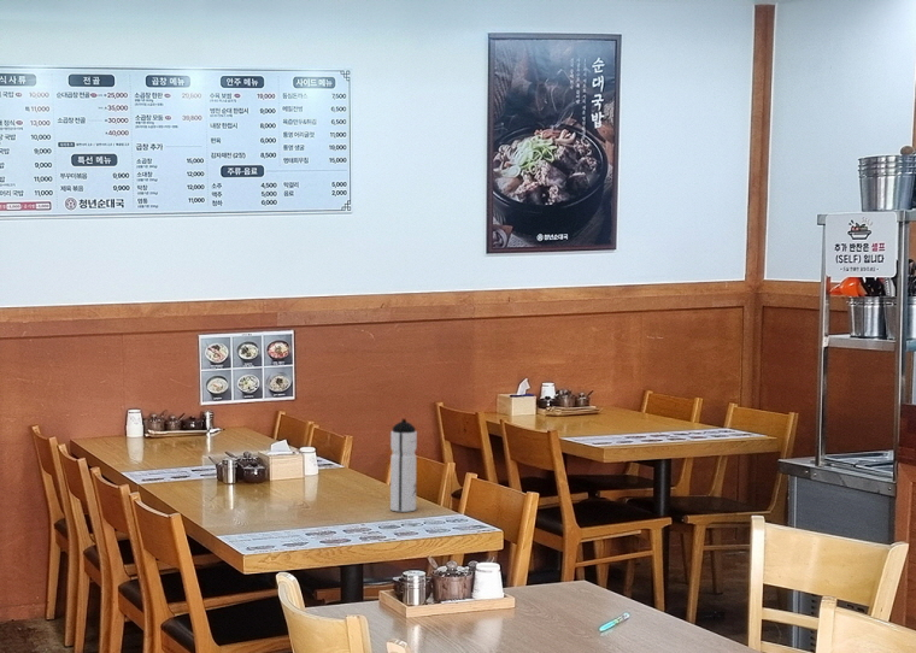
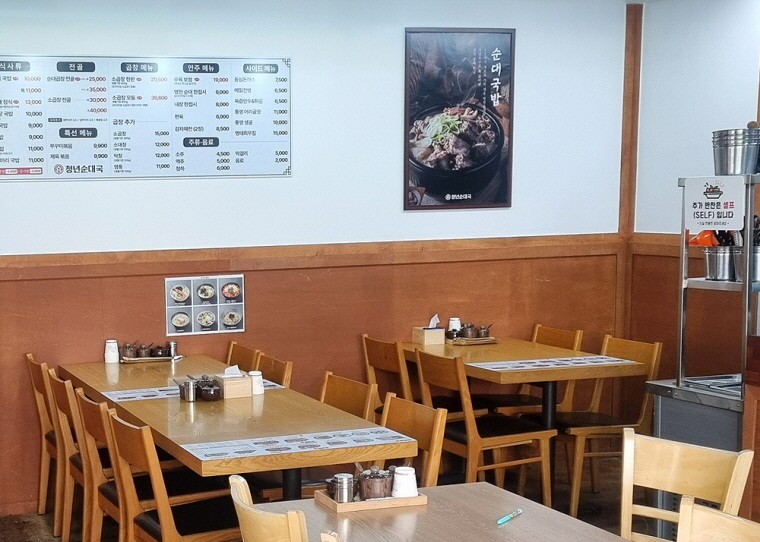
- water bottle [389,418,418,513]
